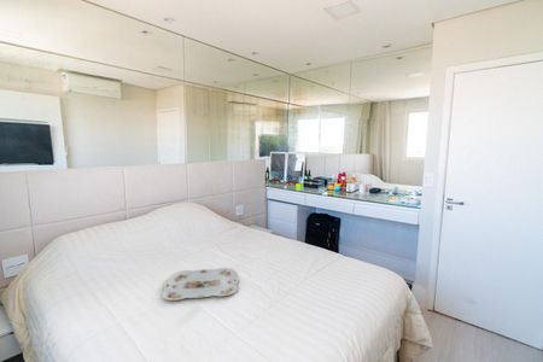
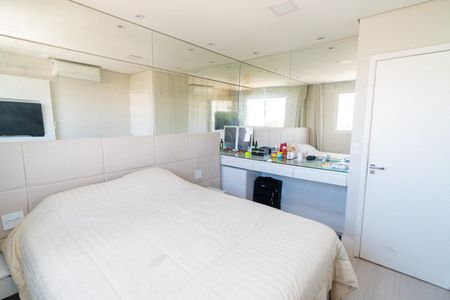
- serving tray [160,267,240,302]
